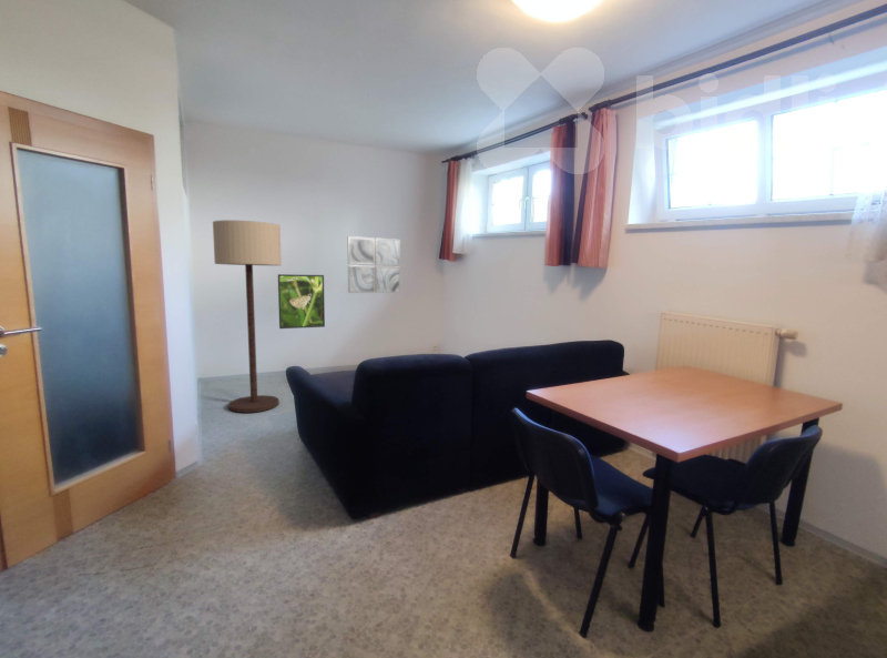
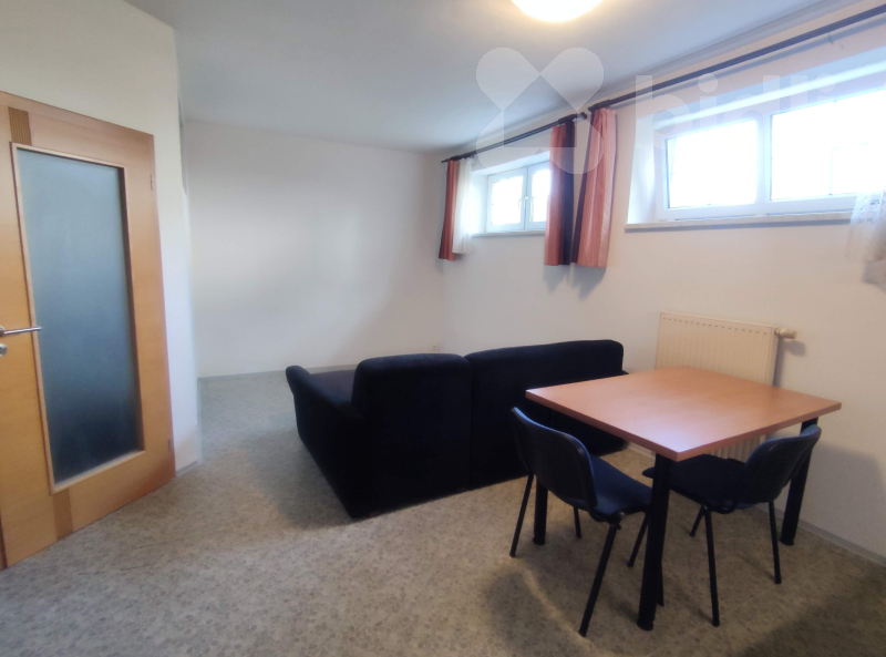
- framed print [277,273,326,330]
- wall art [347,235,401,294]
- floor lamp [212,219,283,414]
